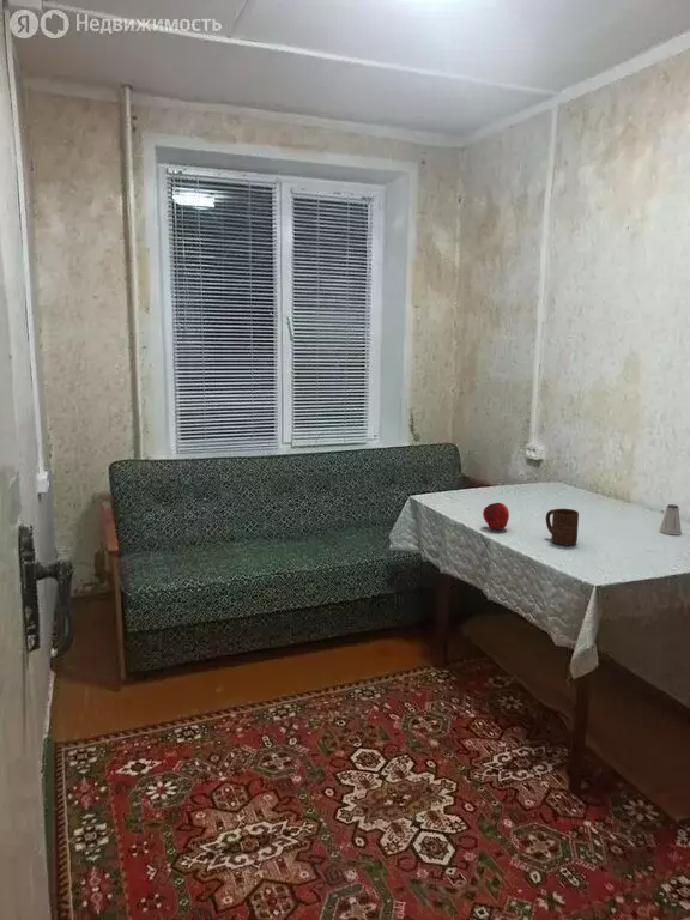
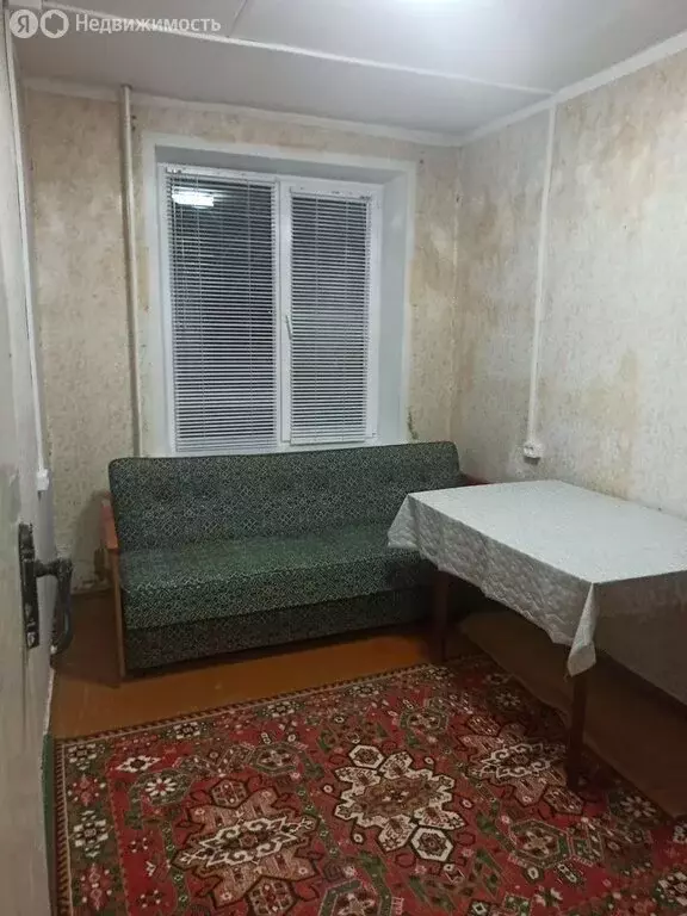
- cup [545,508,580,546]
- saltshaker [659,503,683,537]
- apple [482,502,510,532]
